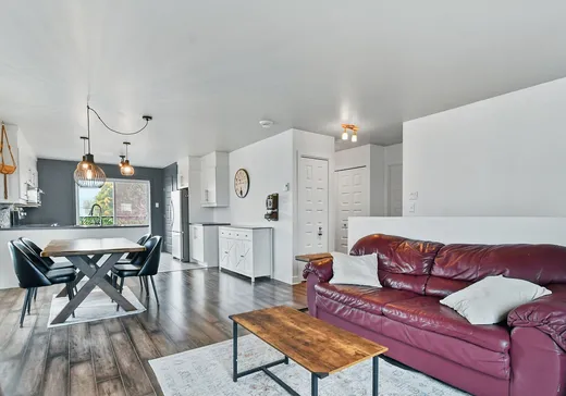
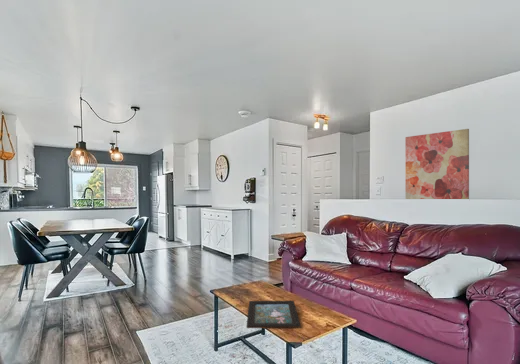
+ decorative tray [246,300,302,329]
+ wall art [404,128,470,200]
